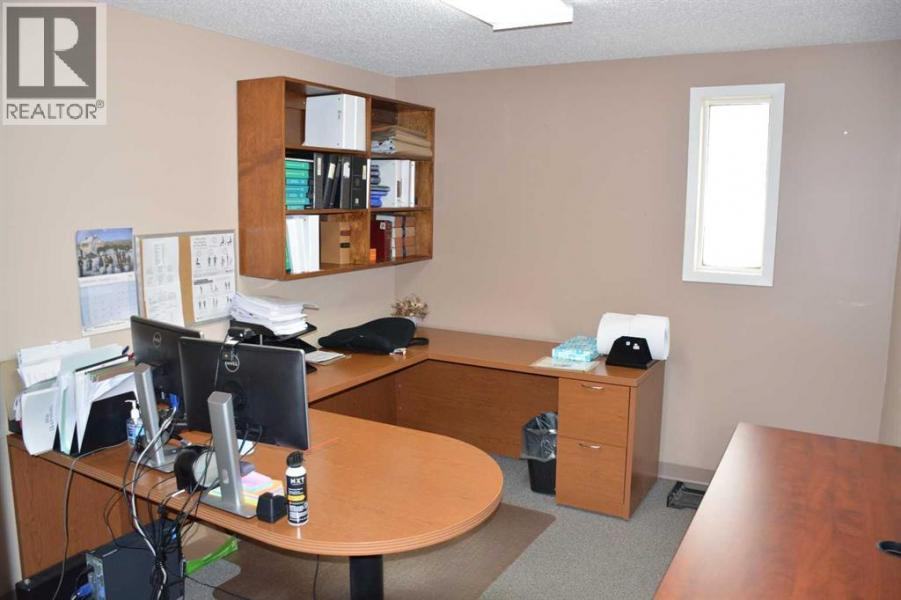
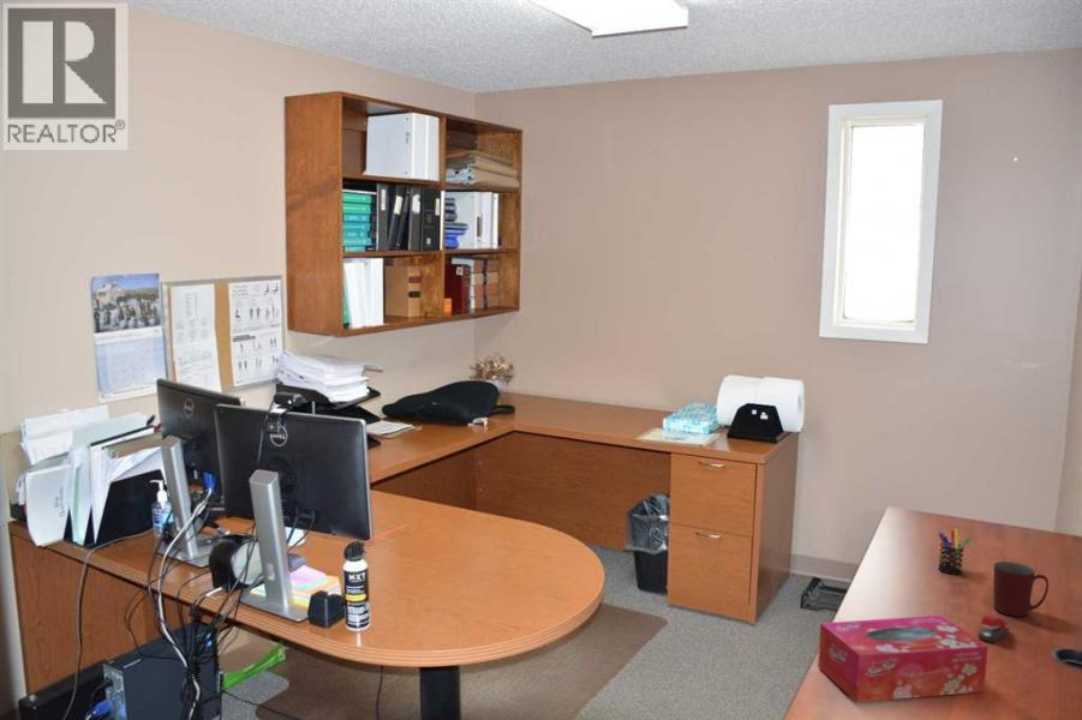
+ mug [993,560,1050,617]
+ stapler [978,613,1010,643]
+ tissue box [817,614,990,703]
+ pen holder [937,527,973,576]
